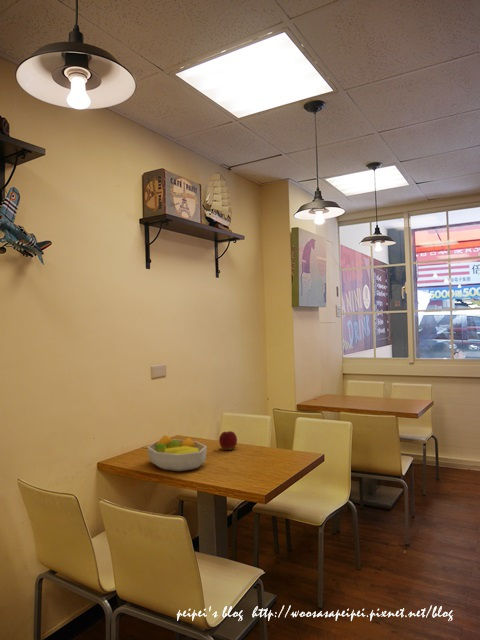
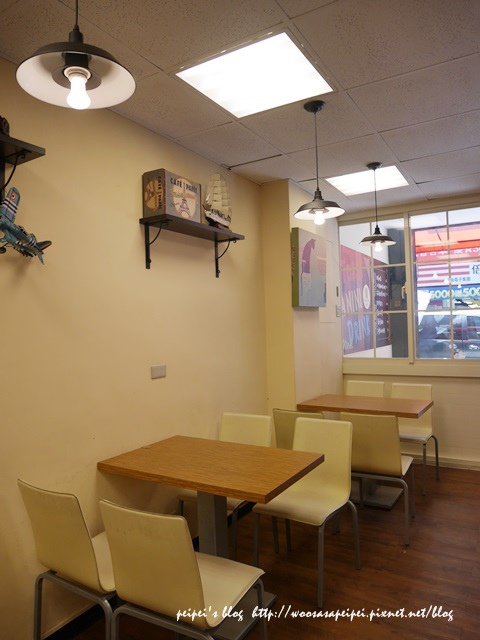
- apple [218,430,238,451]
- fruit bowl [146,434,208,472]
